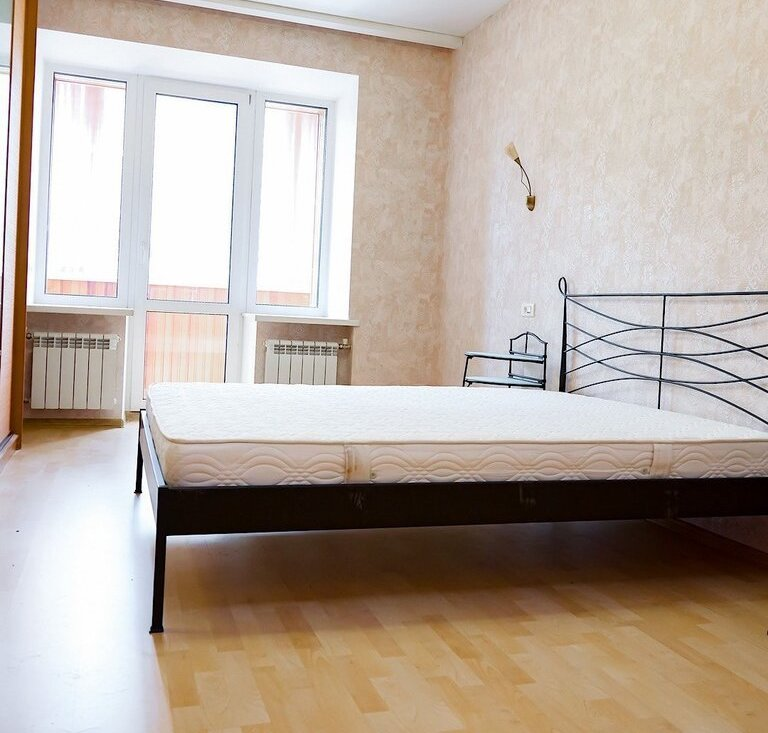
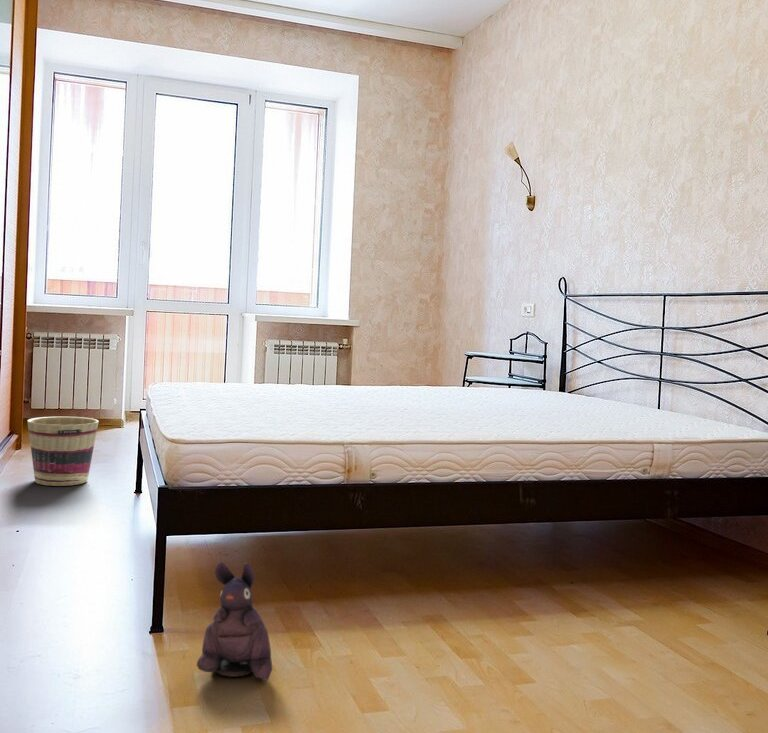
+ basket [27,416,99,487]
+ plush toy [196,561,273,682]
